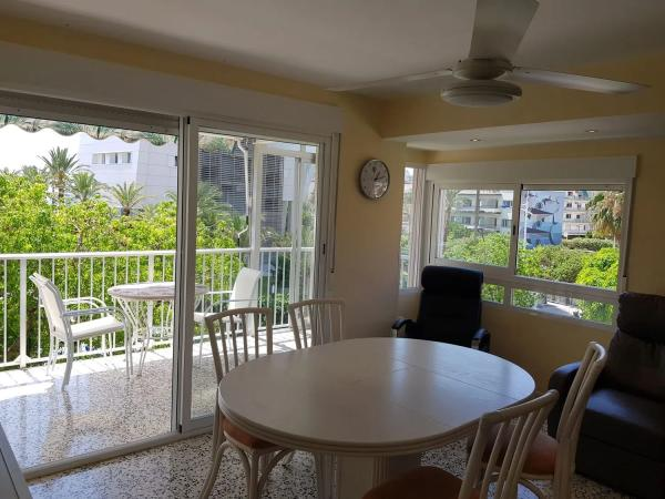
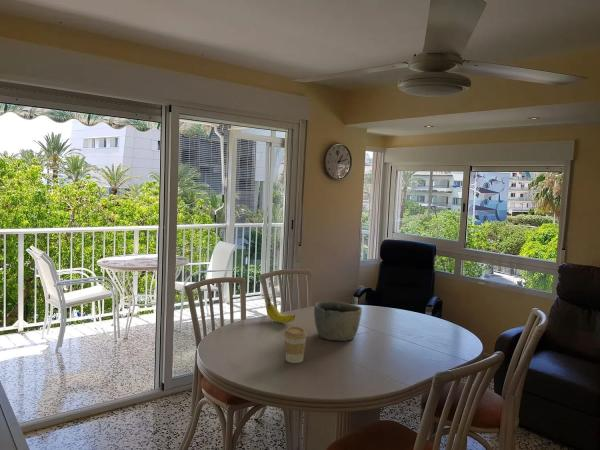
+ coffee cup [283,326,308,364]
+ bowl [313,300,363,342]
+ fruit [265,296,296,324]
